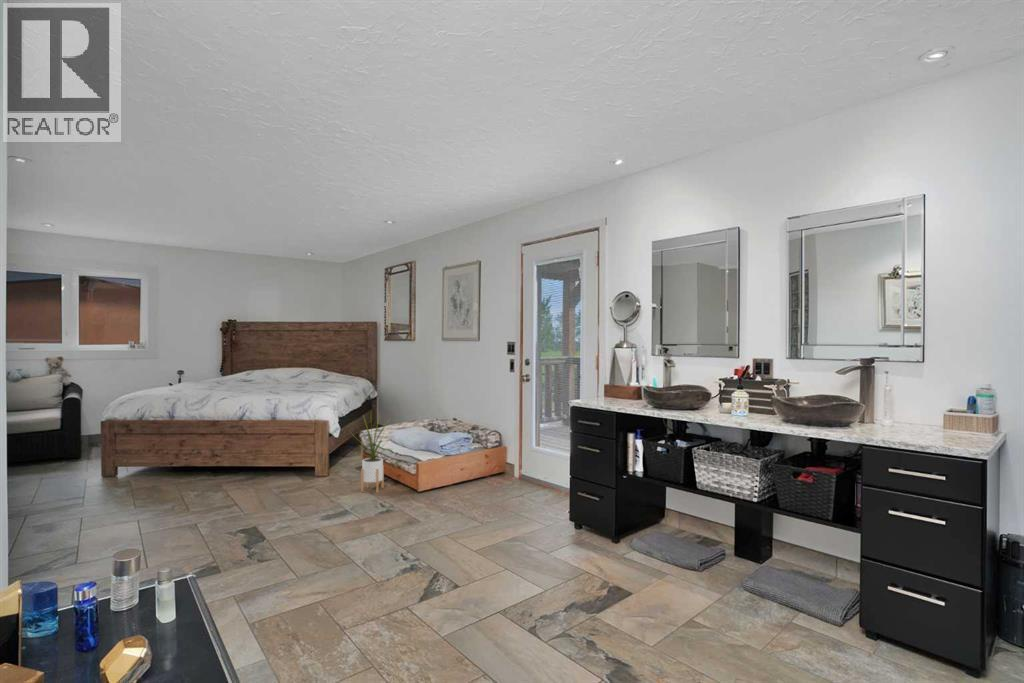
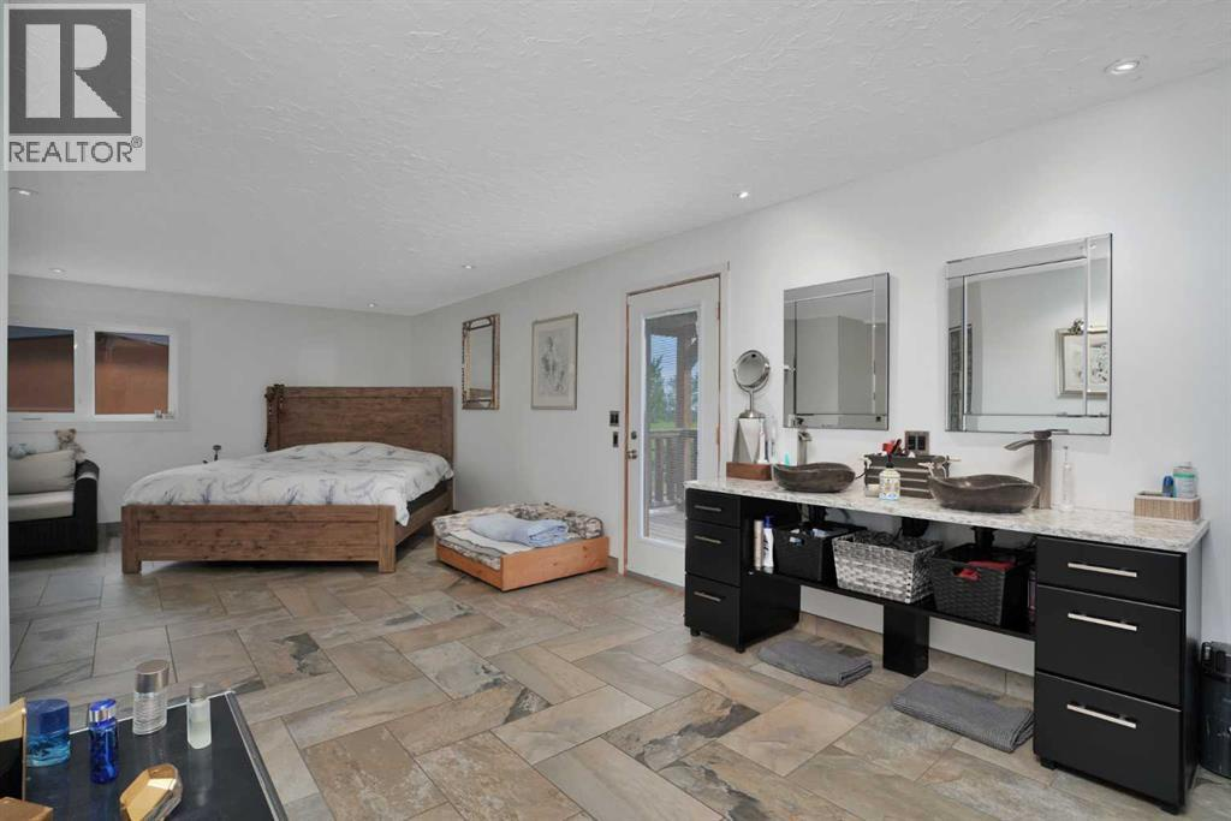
- house plant [349,411,395,494]
